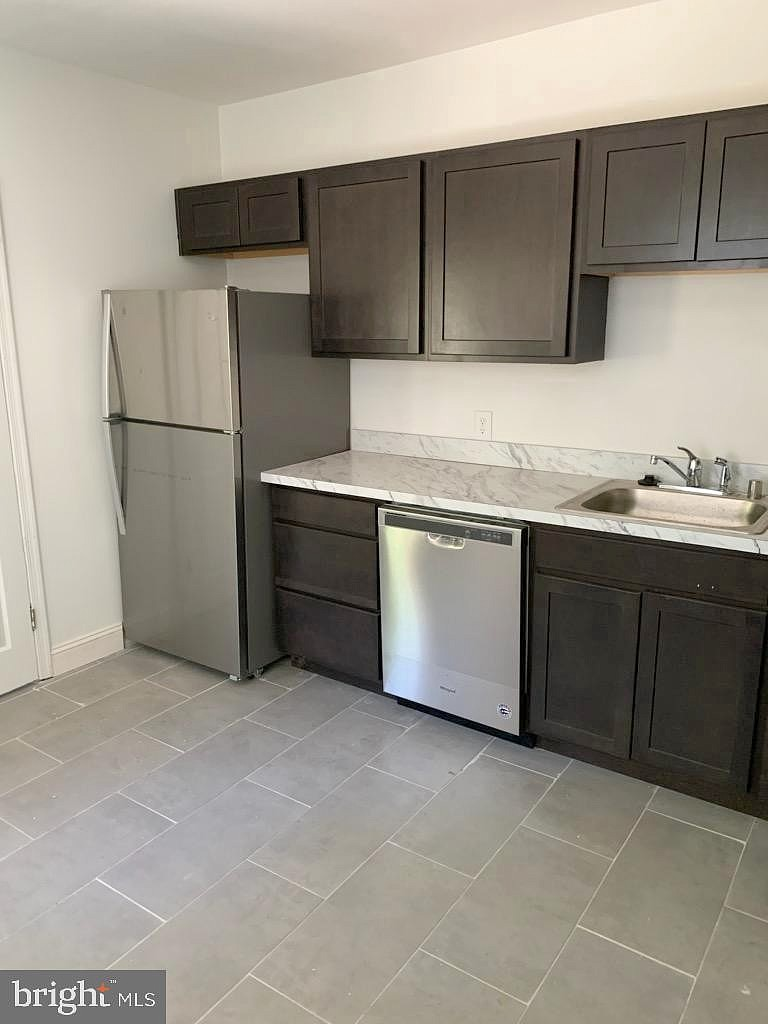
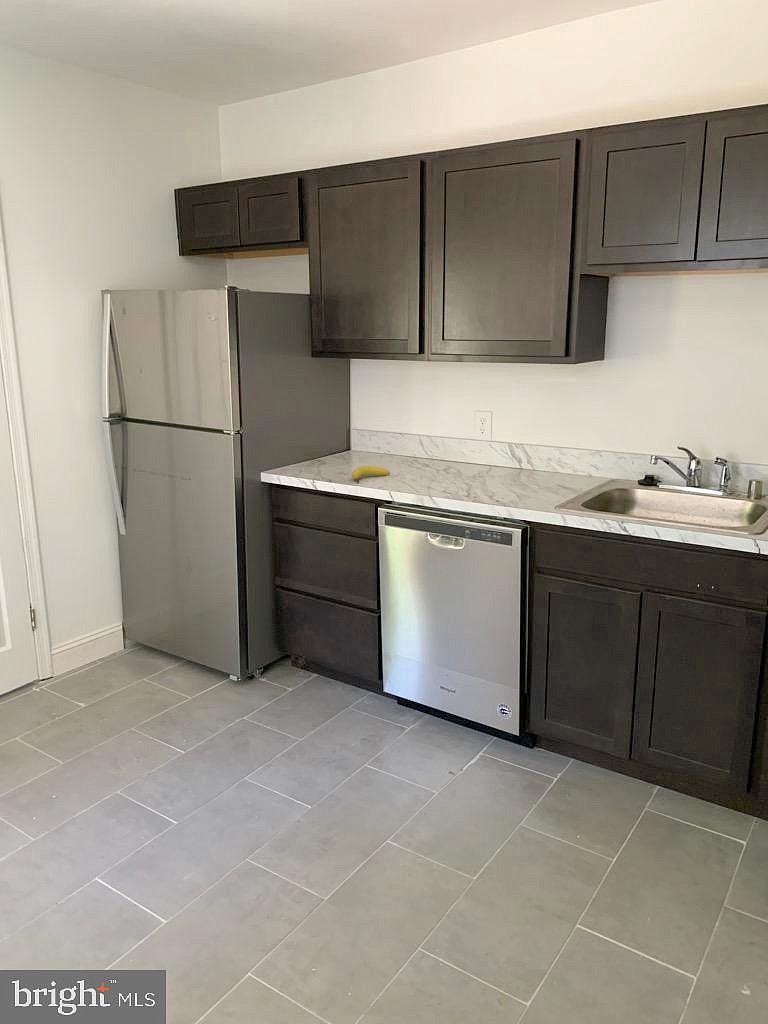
+ fruit [351,465,391,483]
